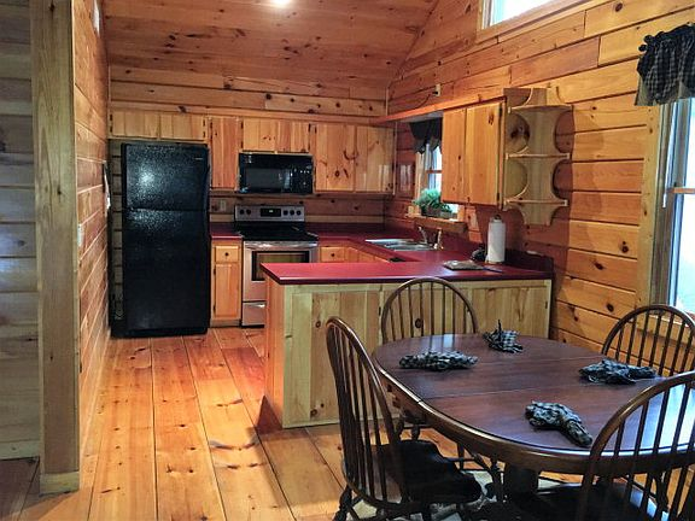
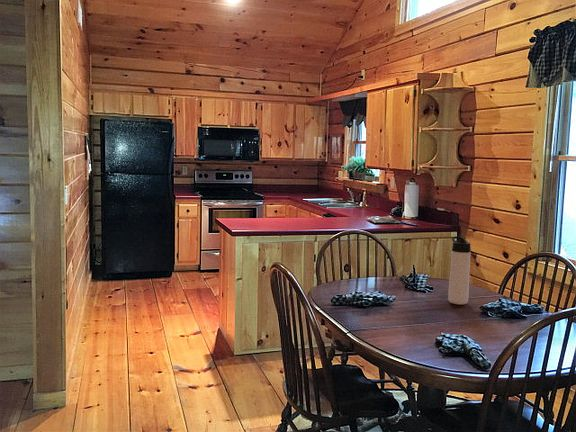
+ thermos bottle [447,235,472,306]
